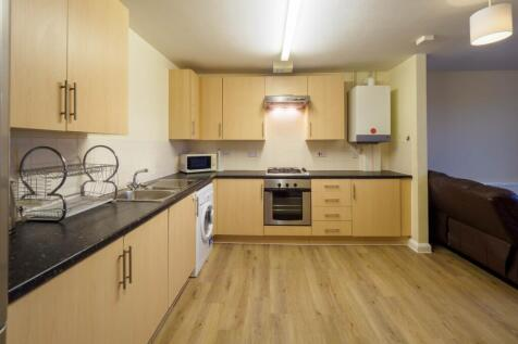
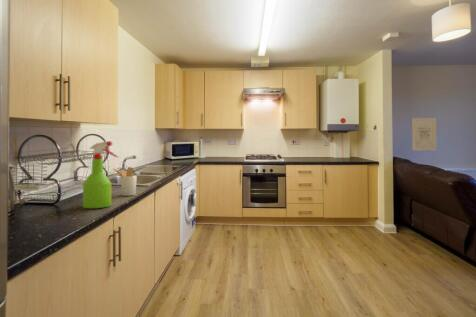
+ spray bottle [82,140,119,209]
+ utensil holder [113,166,138,197]
+ wall art [411,117,437,151]
